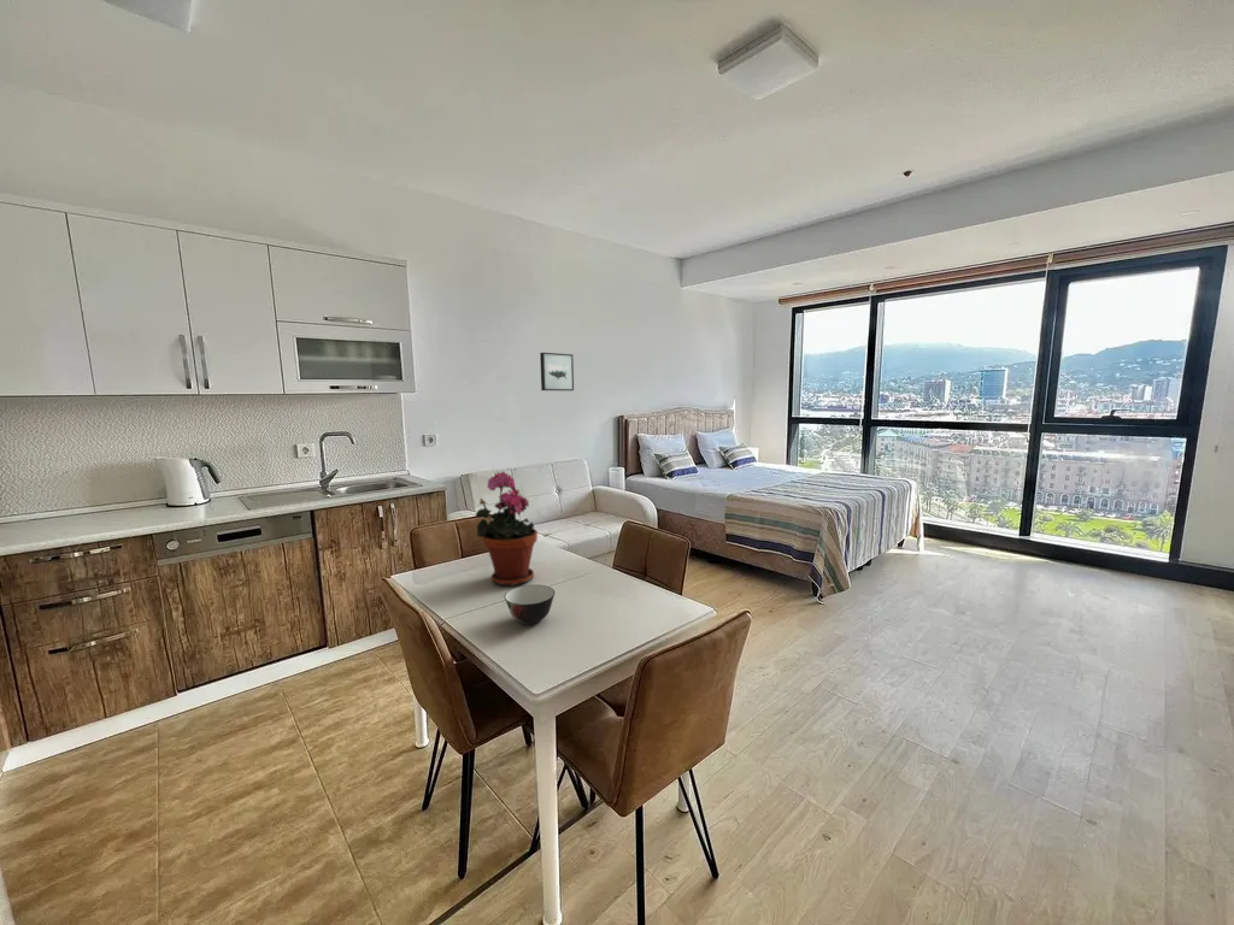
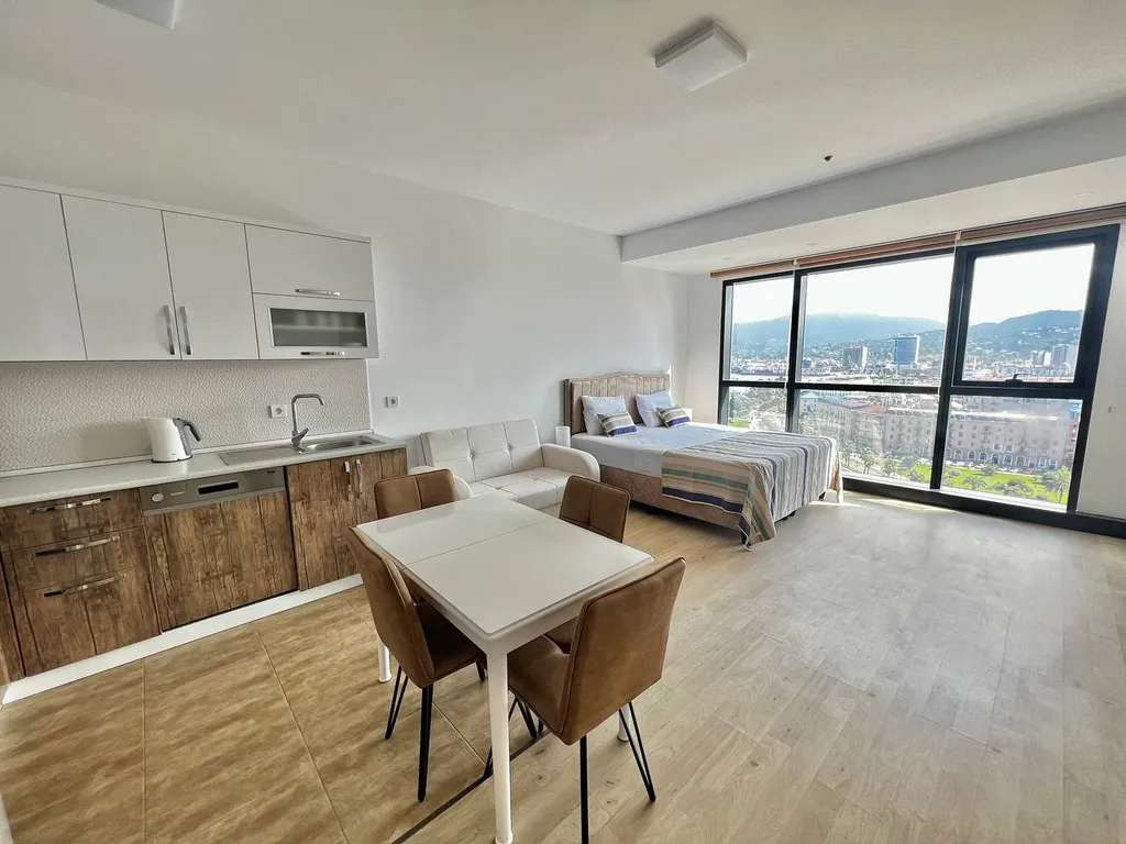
- potted plant [474,471,539,587]
- wall art [539,352,575,391]
- soup bowl [504,584,556,626]
